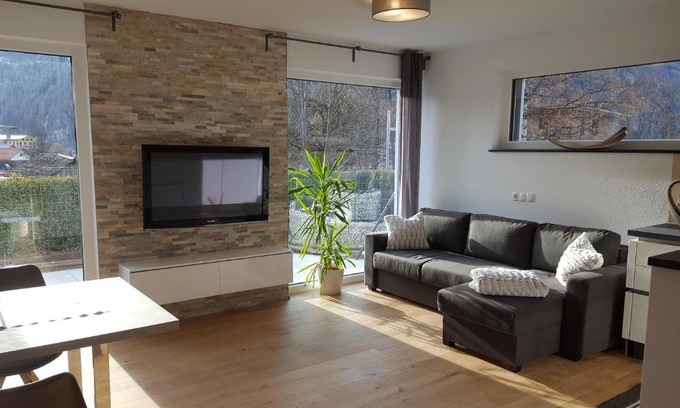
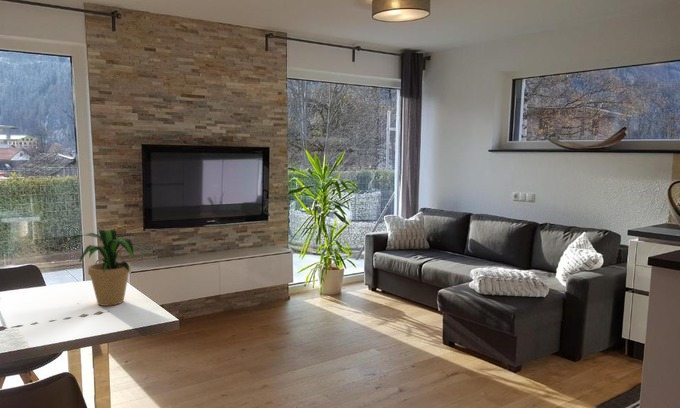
+ potted plant [67,228,153,307]
